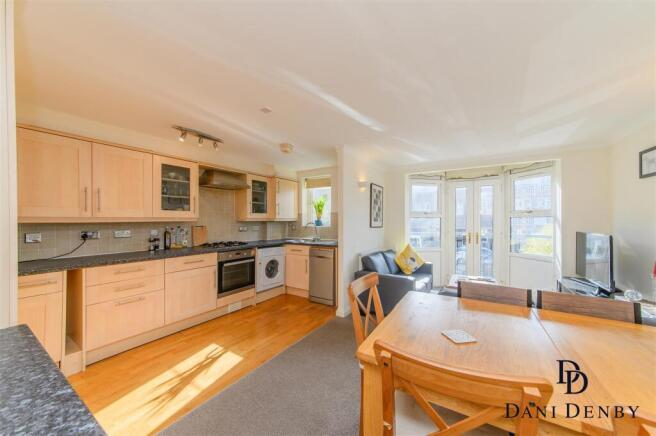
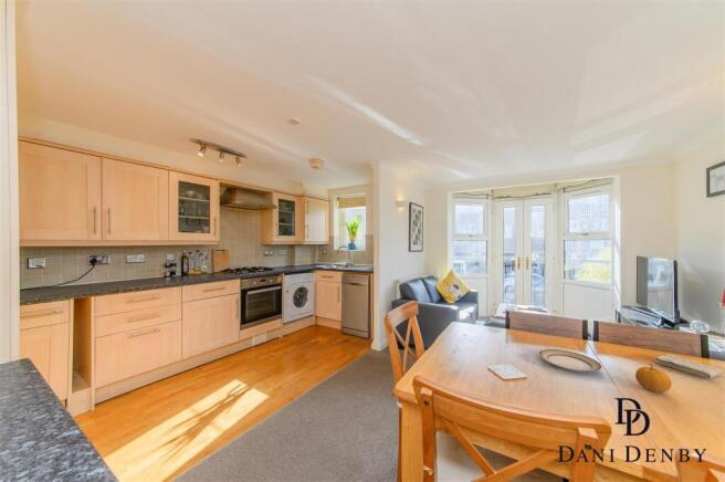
+ fruit [634,362,673,394]
+ plate [538,348,602,373]
+ washcloth [653,354,725,379]
